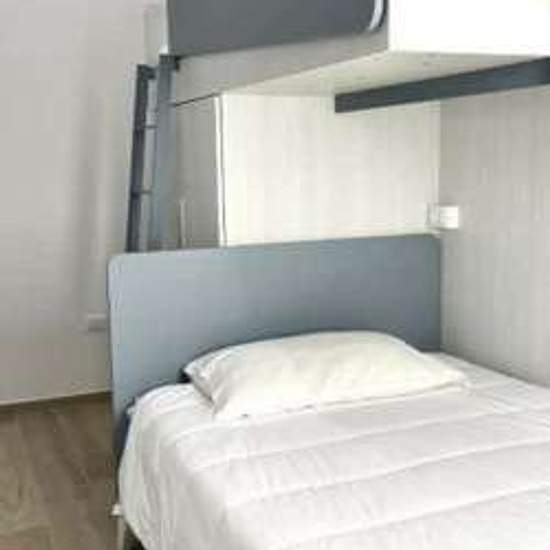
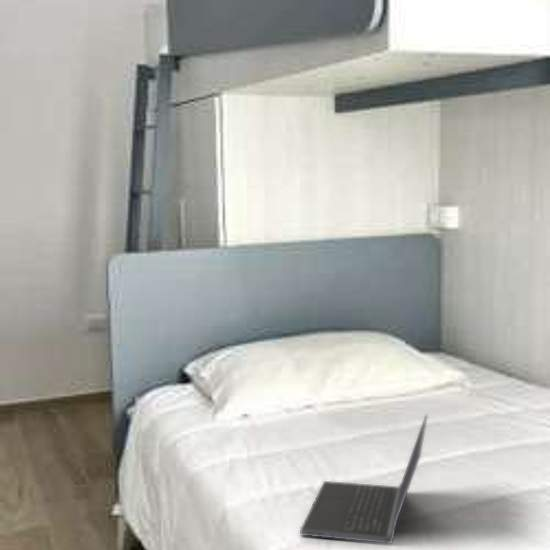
+ laptop computer [299,413,429,545]
